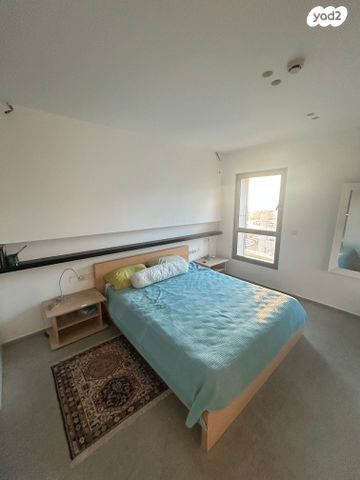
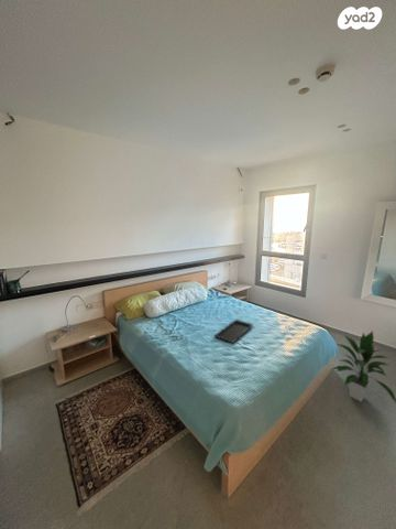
+ indoor plant [331,331,396,403]
+ serving tray [213,319,254,344]
